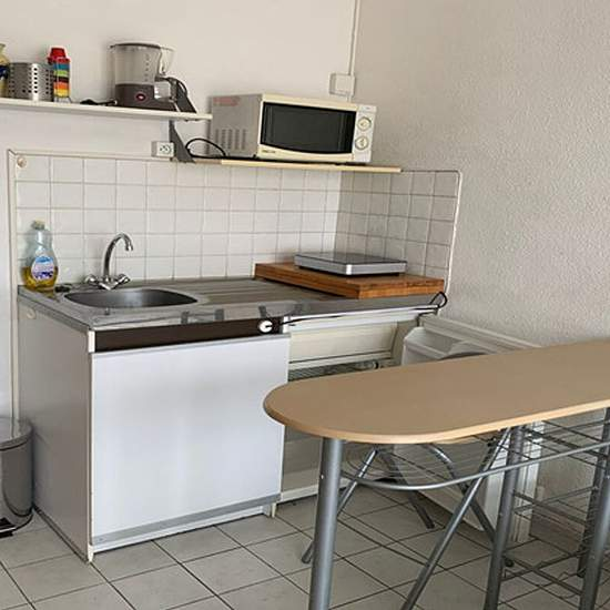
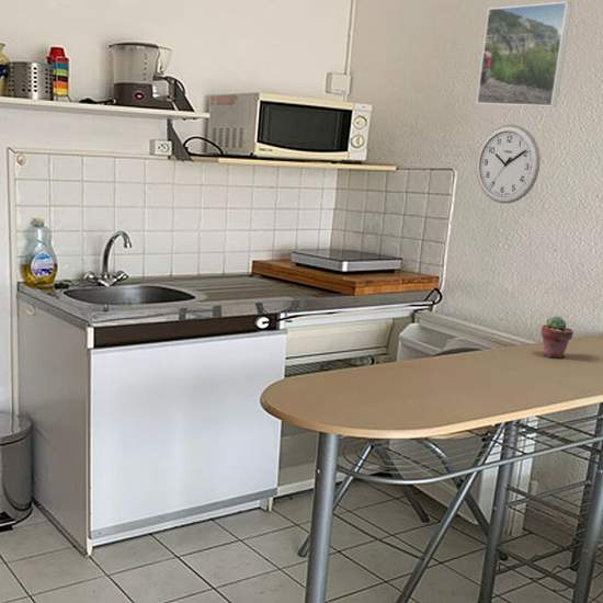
+ wall clock [476,124,542,204]
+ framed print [476,0,573,109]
+ potted succulent [541,315,574,360]
